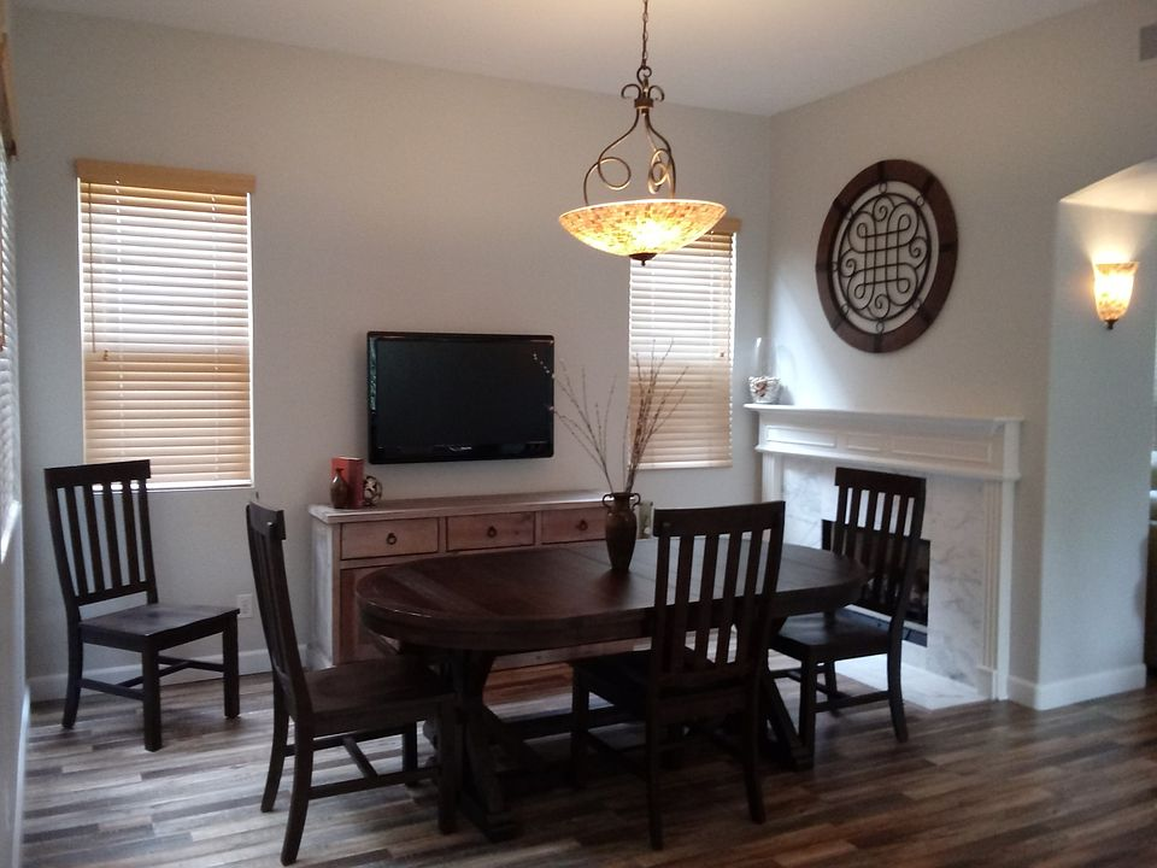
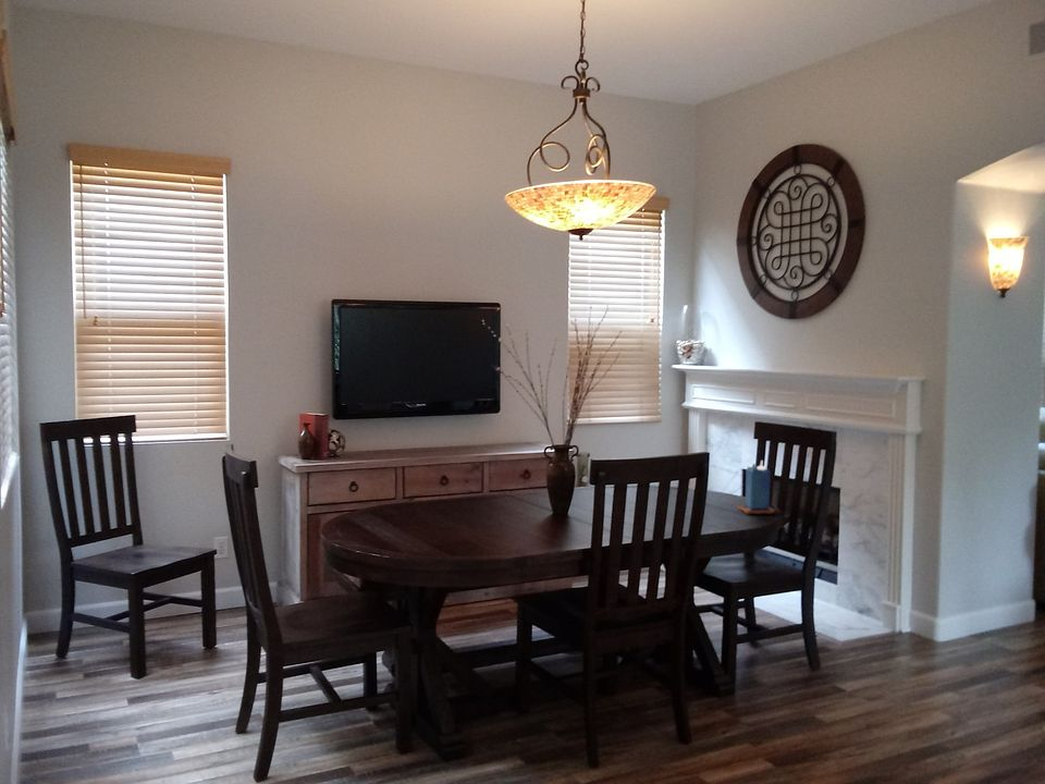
+ candle [737,460,776,515]
